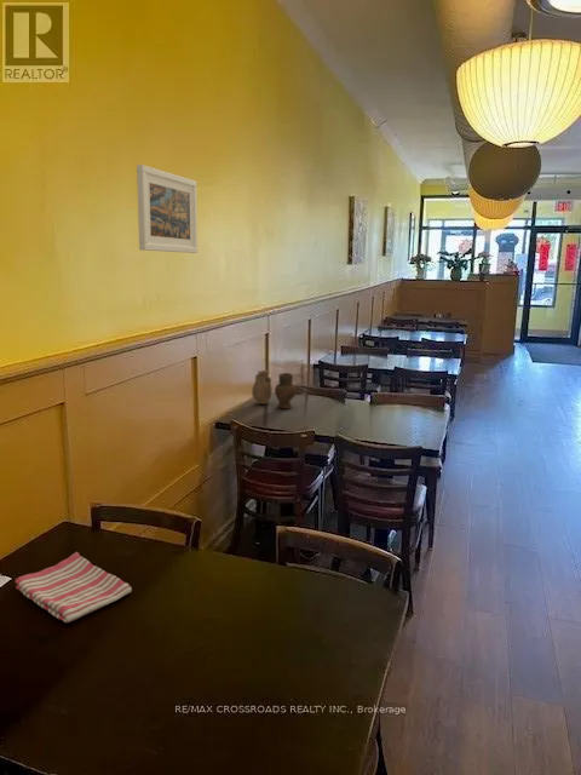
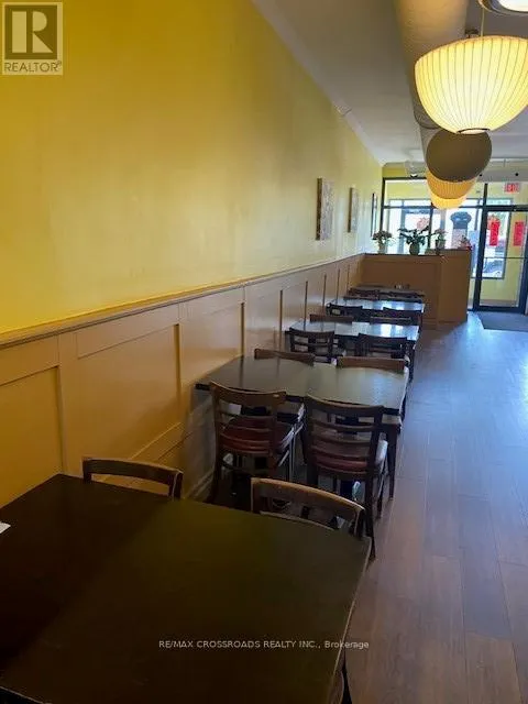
- vase [251,369,298,411]
- dish towel [13,551,133,624]
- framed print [136,163,199,254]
